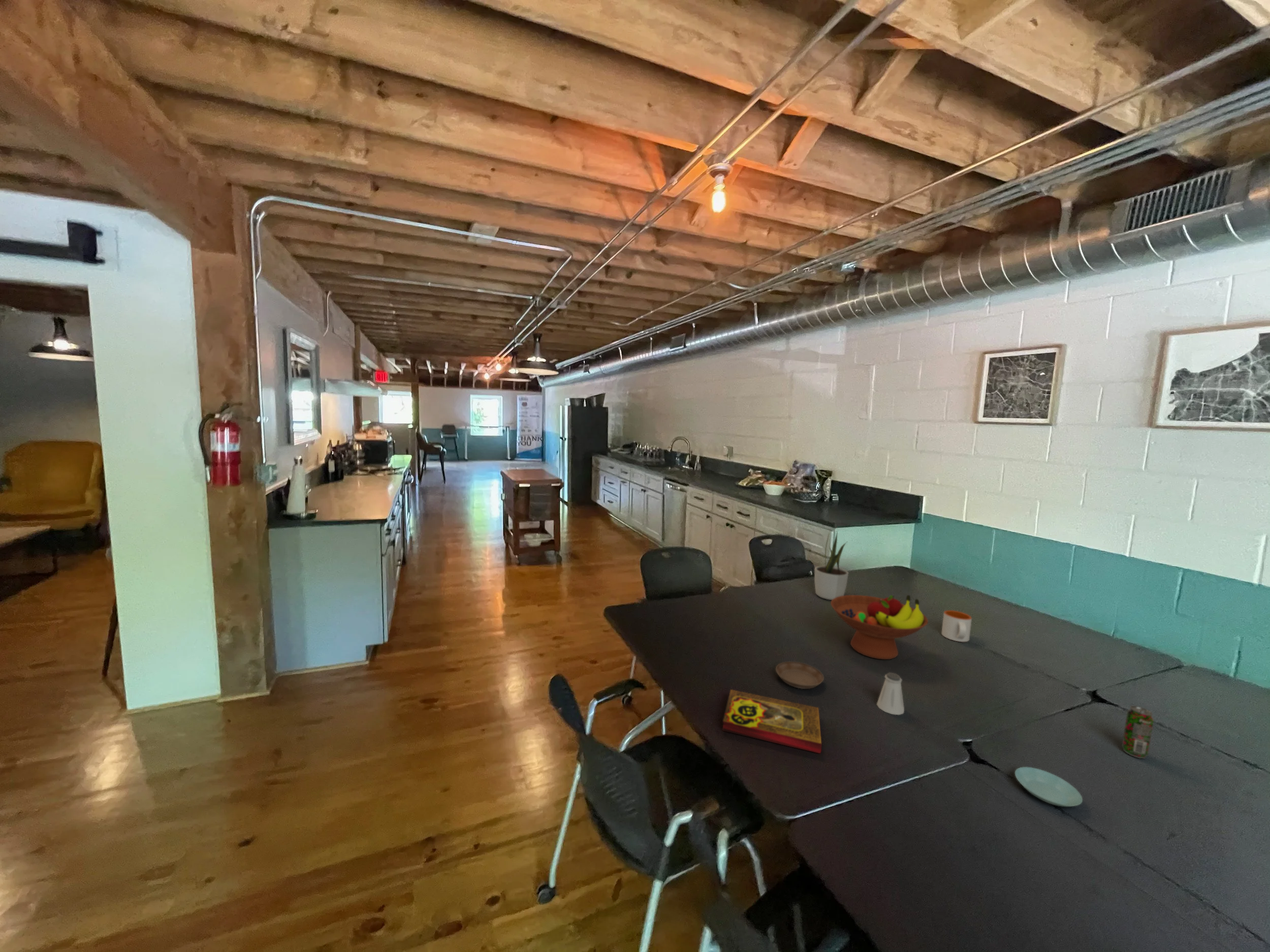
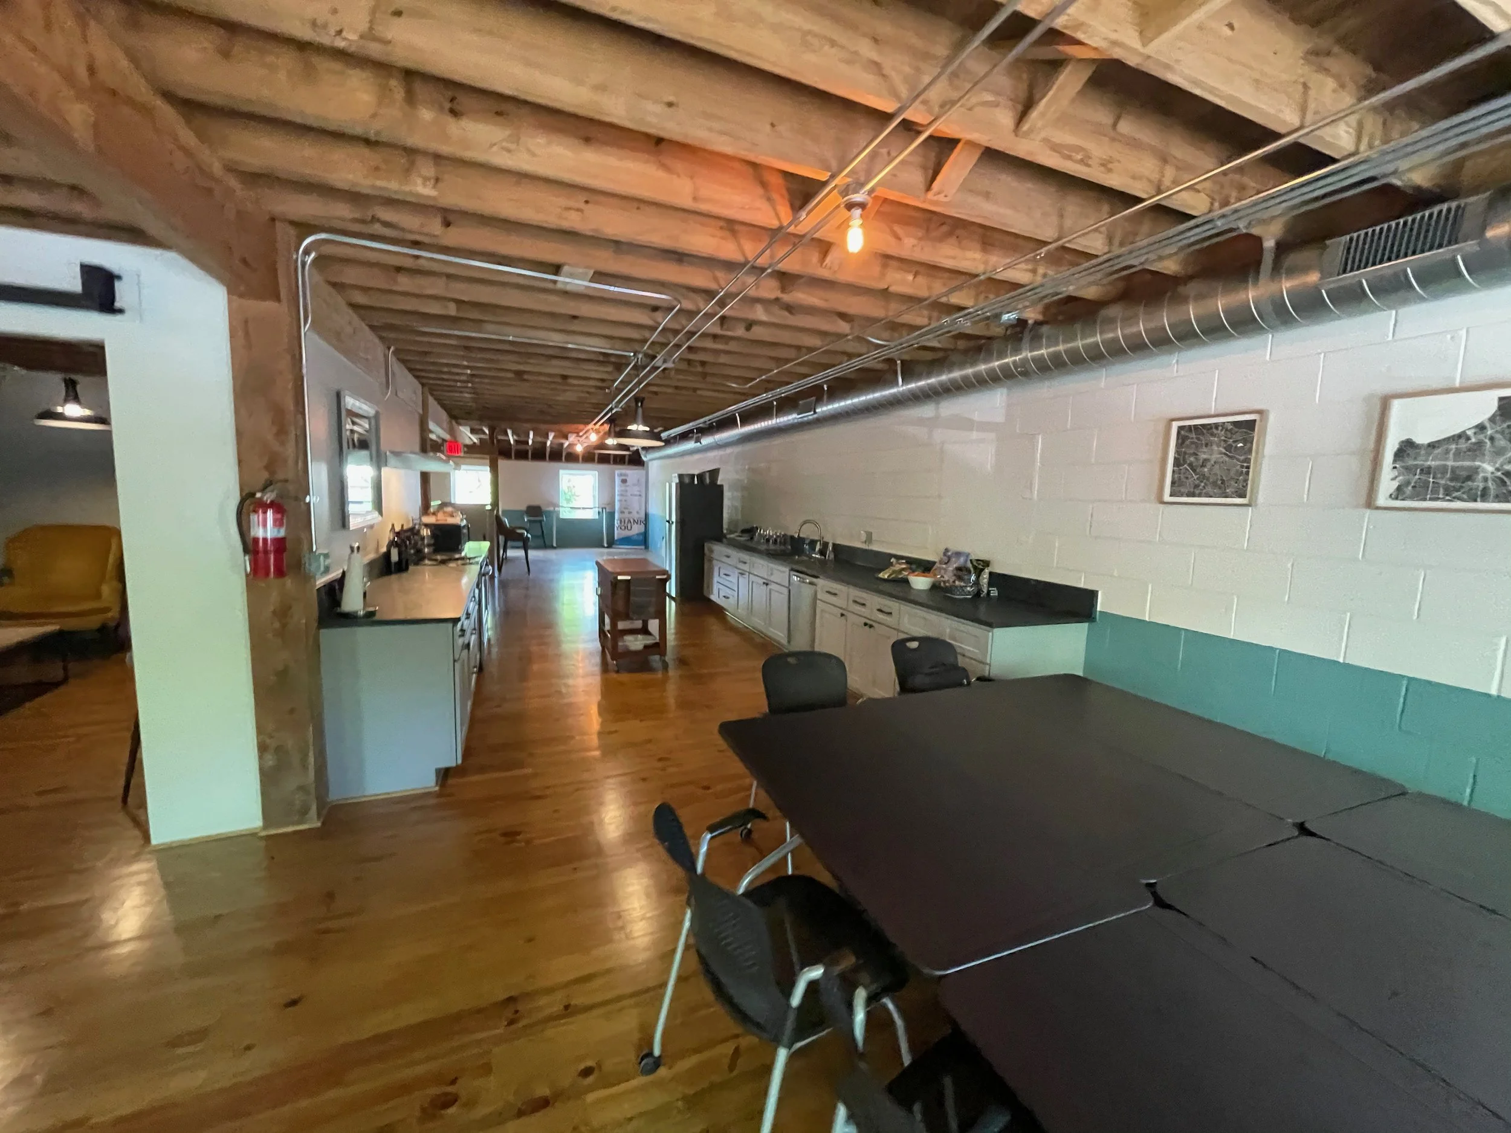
- saltshaker [876,672,905,715]
- mug [941,610,972,642]
- potted plant [814,528,849,601]
- saucer [775,661,824,690]
- book [721,689,822,754]
- saucer [1014,766,1083,807]
- beverage can [1121,705,1154,759]
- fruit bowl [830,595,929,660]
